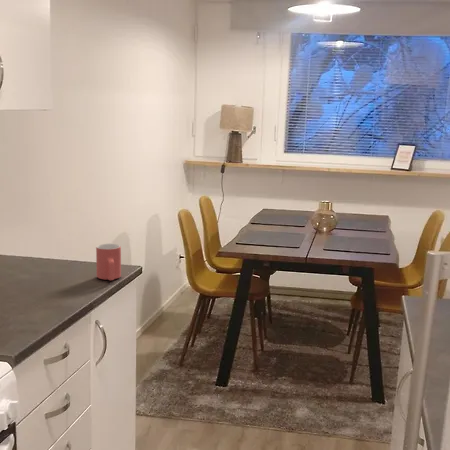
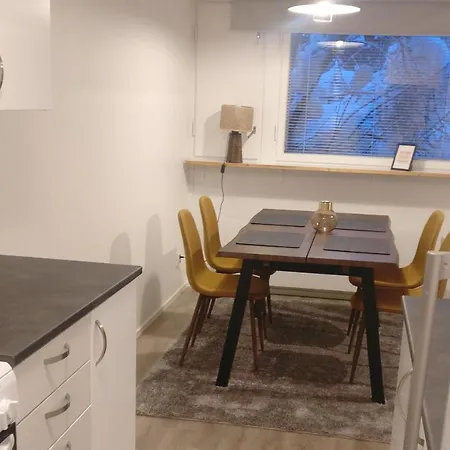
- mug [95,243,122,281]
